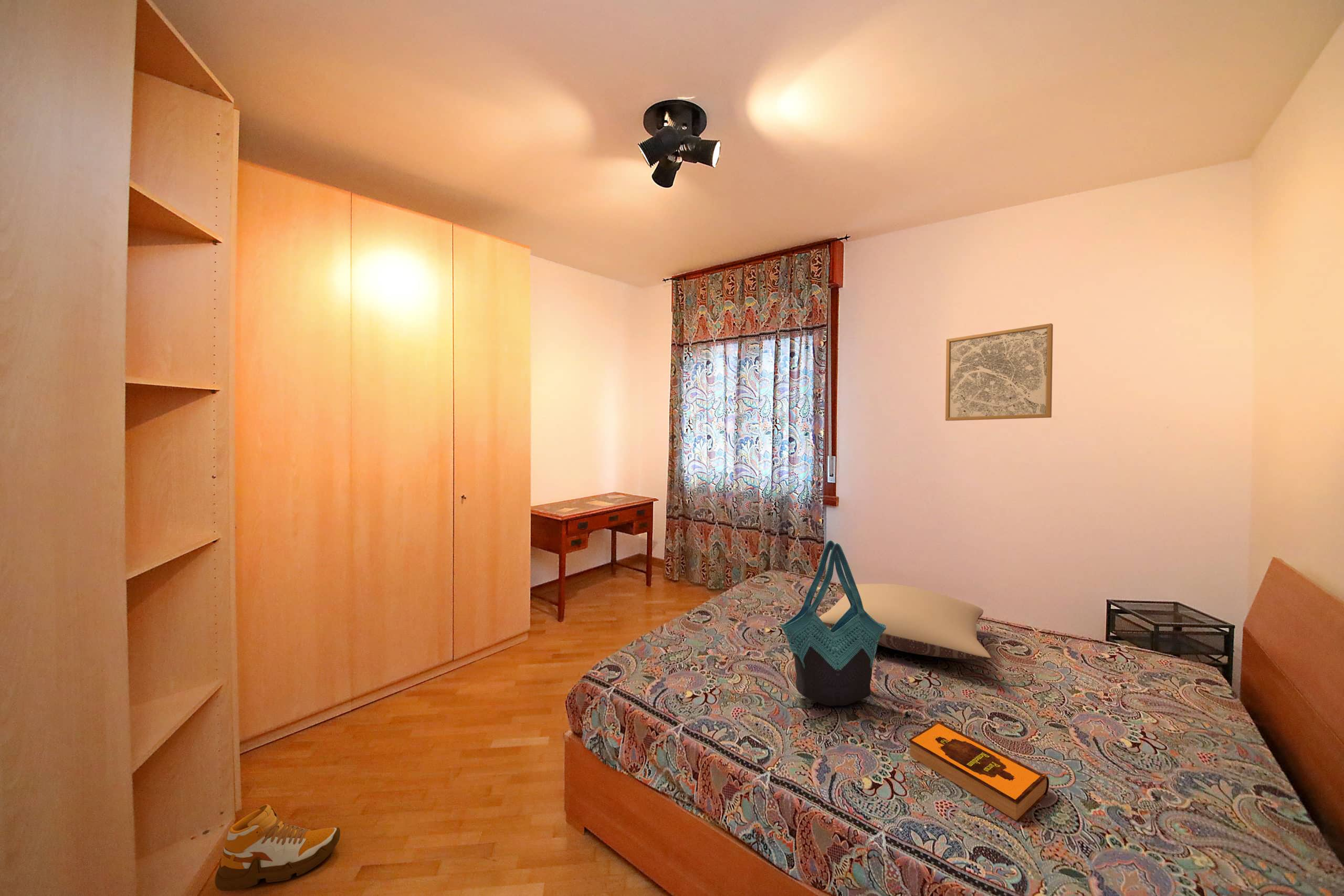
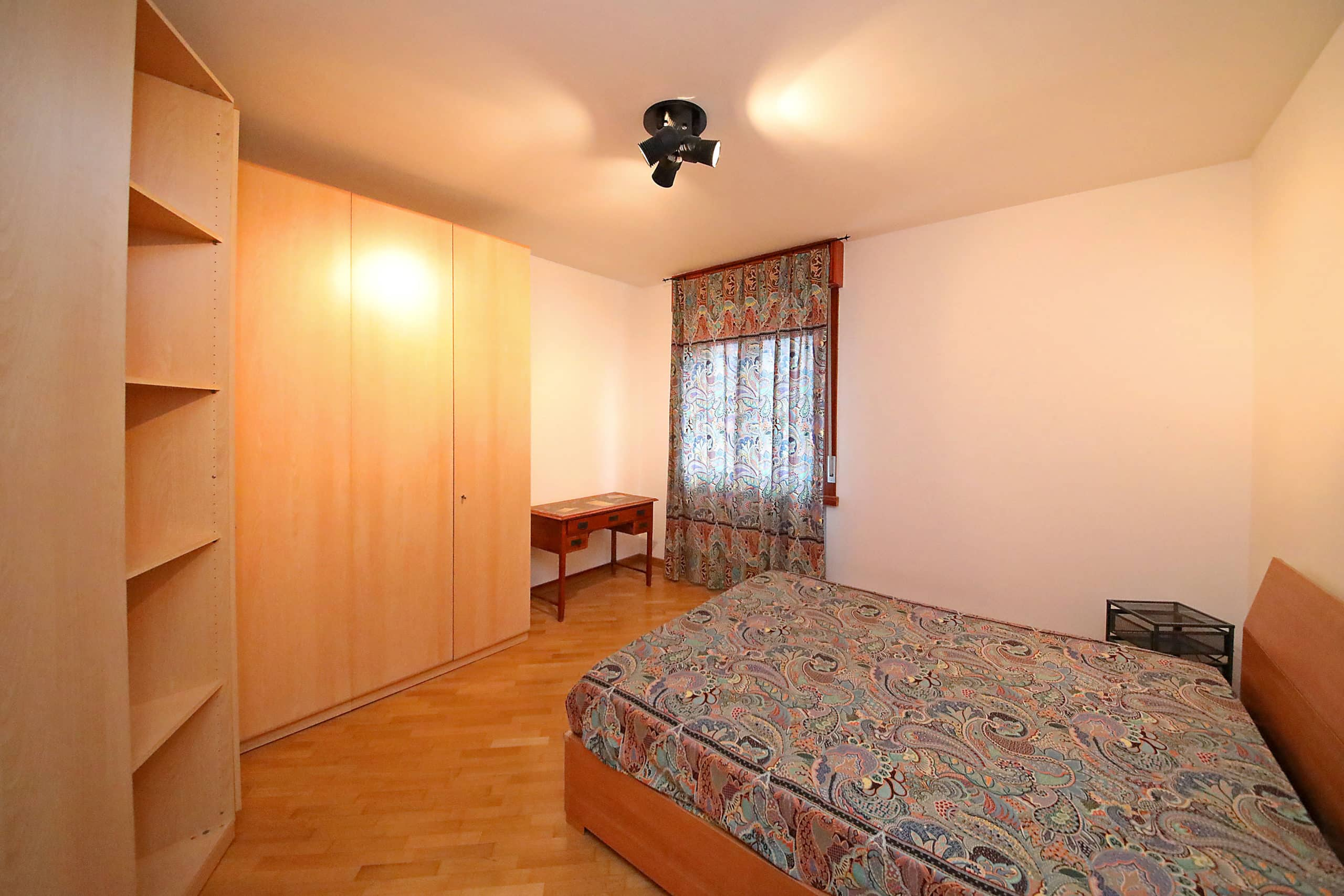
- pillow [819,583,991,660]
- hardback book [908,721,1050,823]
- tote bag [779,540,886,706]
- shoe [215,804,341,892]
- wall art [945,323,1054,421]
